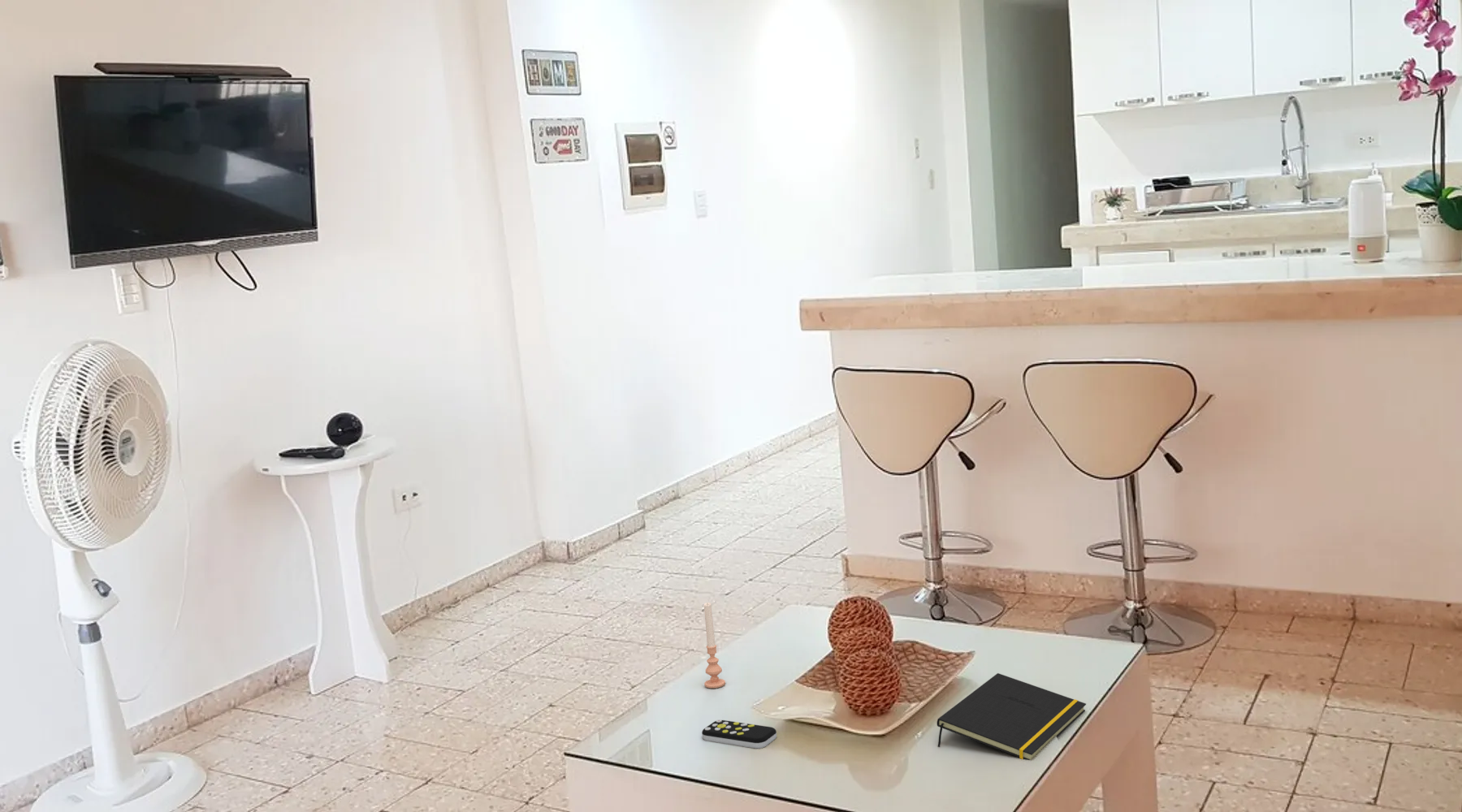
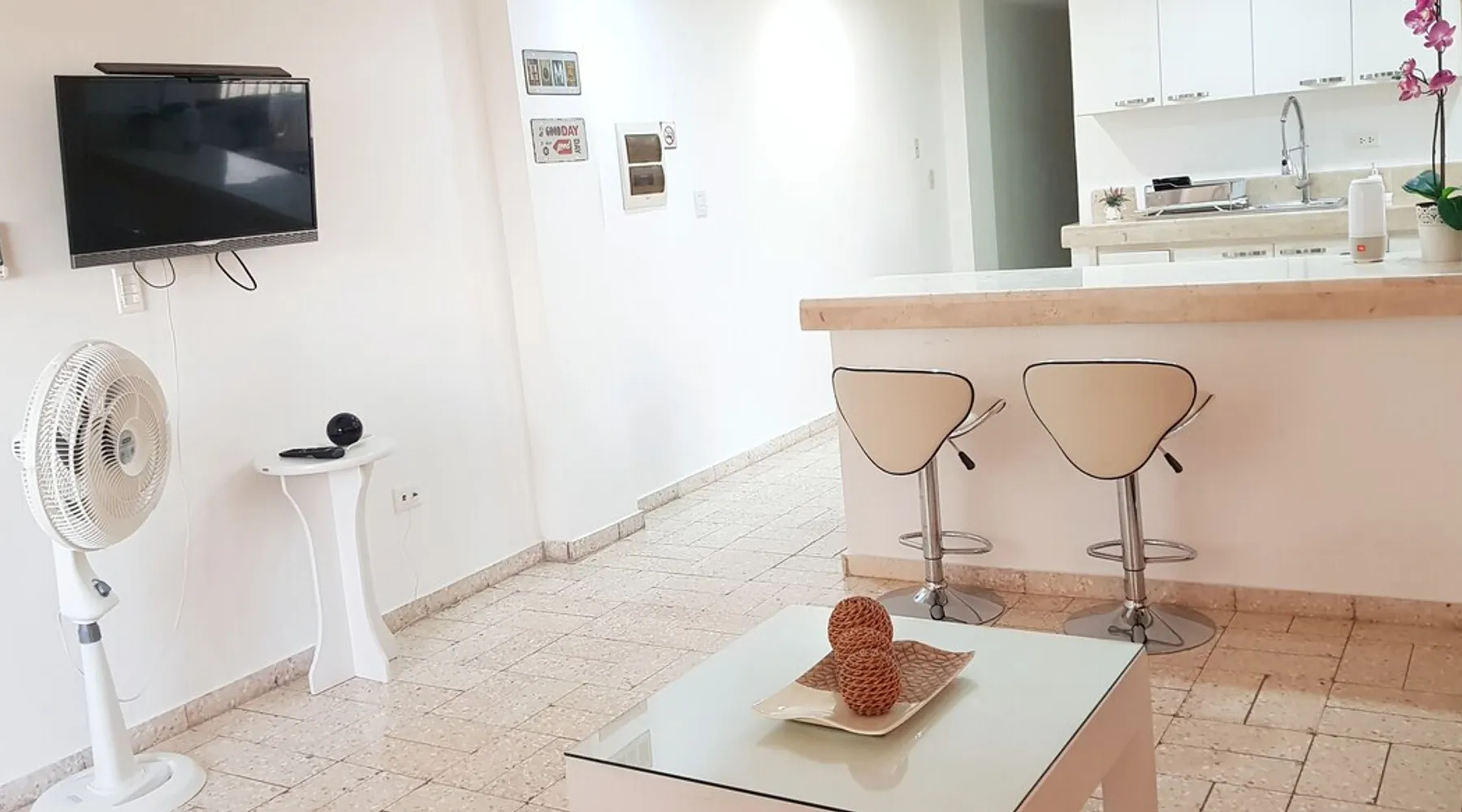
- candle [703,602,726,689]
- remote control [701,719,777,749]
- notepad [936,672,1087,761]
